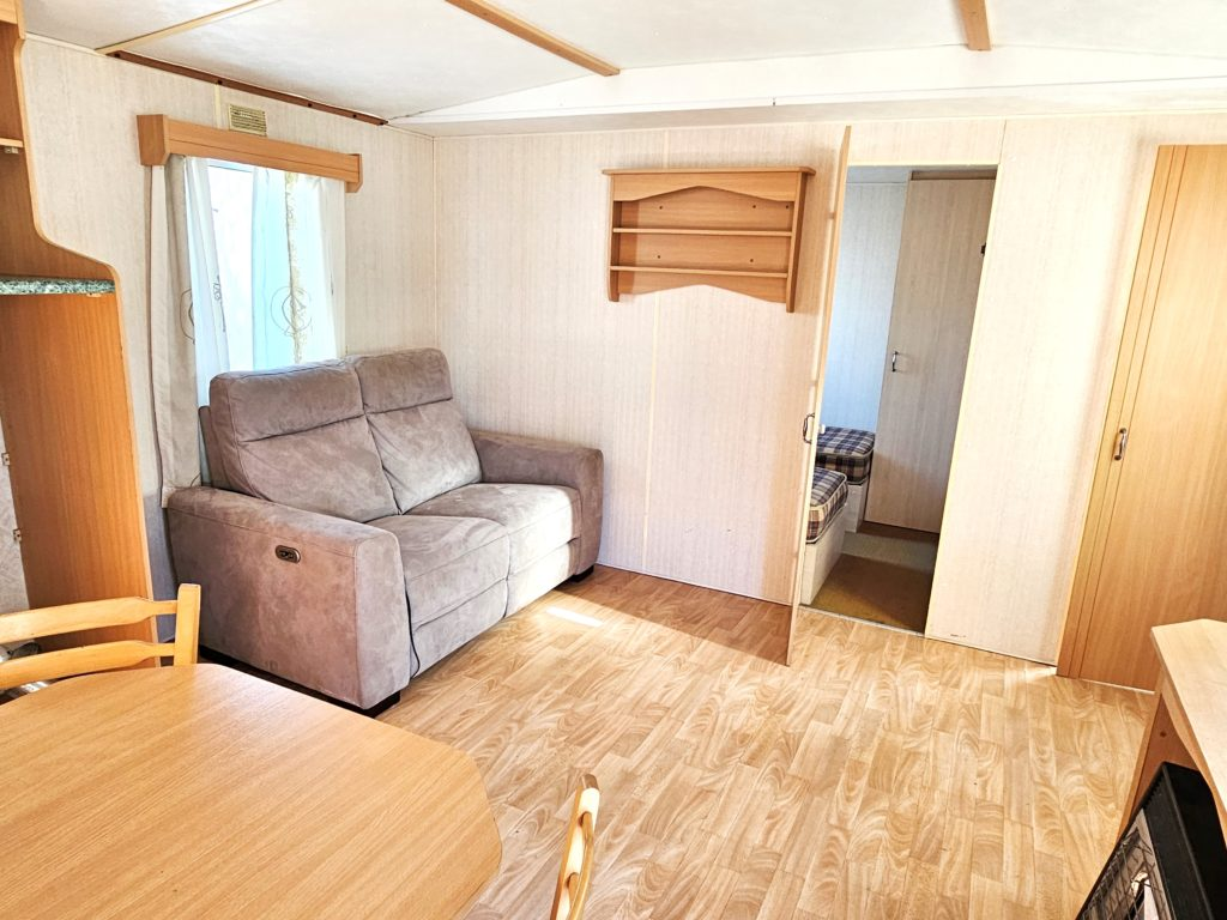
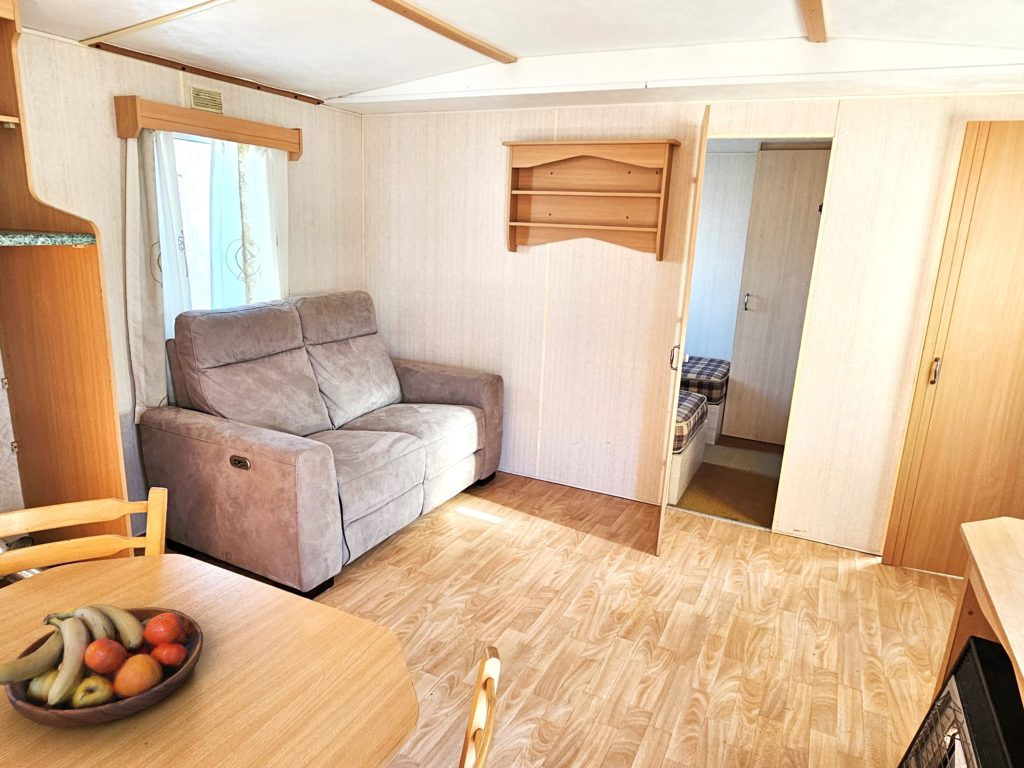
+ fruit bowl [0,603,204,728]
